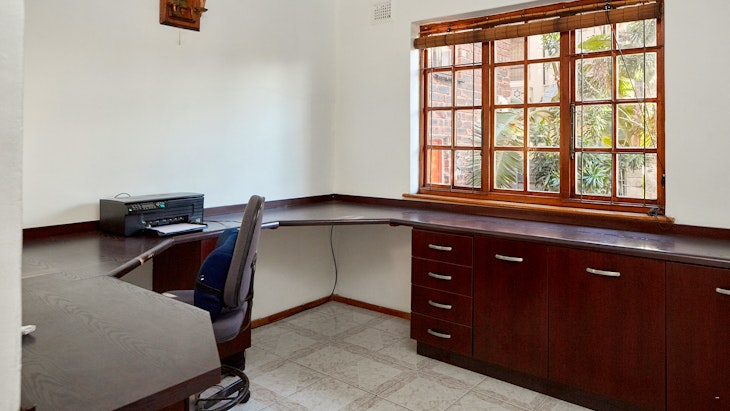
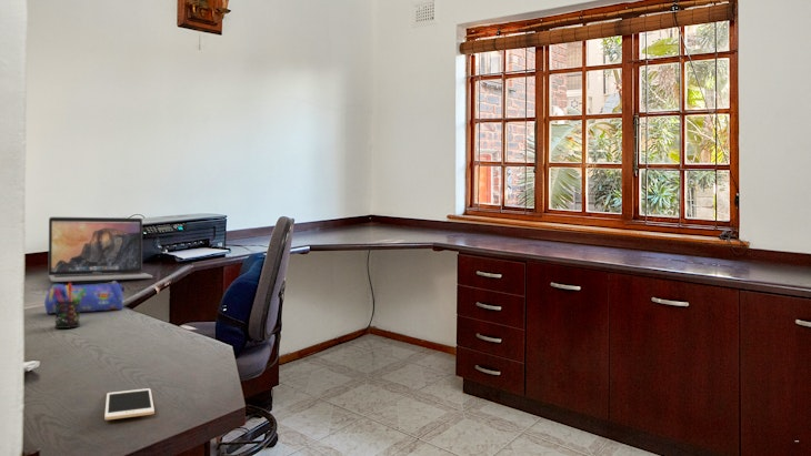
+ pen holder [53,282,87,330]
+ pencil case [43,280,126,315]
+ cell phone [103,387,156,420]
+ laptop [48,216,153,283]
